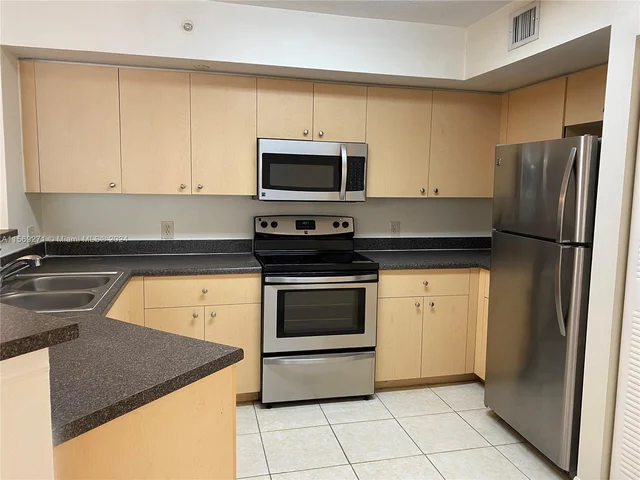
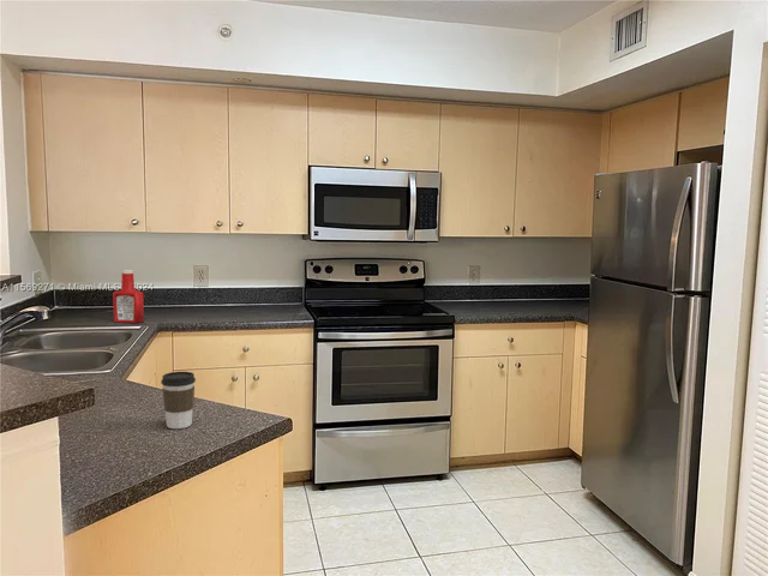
+ soap bottle [112,269,145,324]
+ coffee cup [160,371,197,430]
